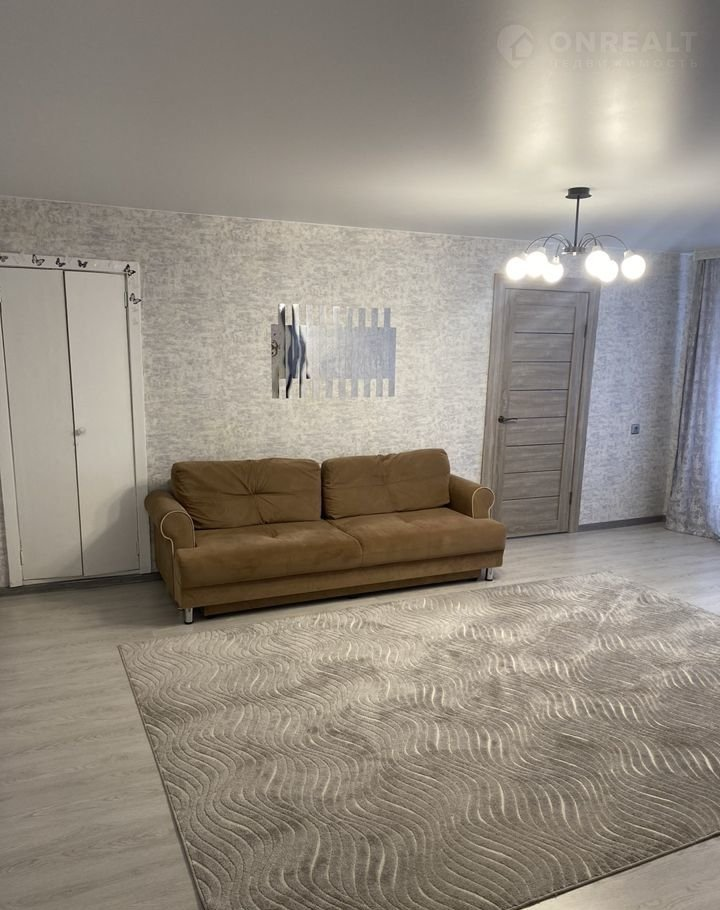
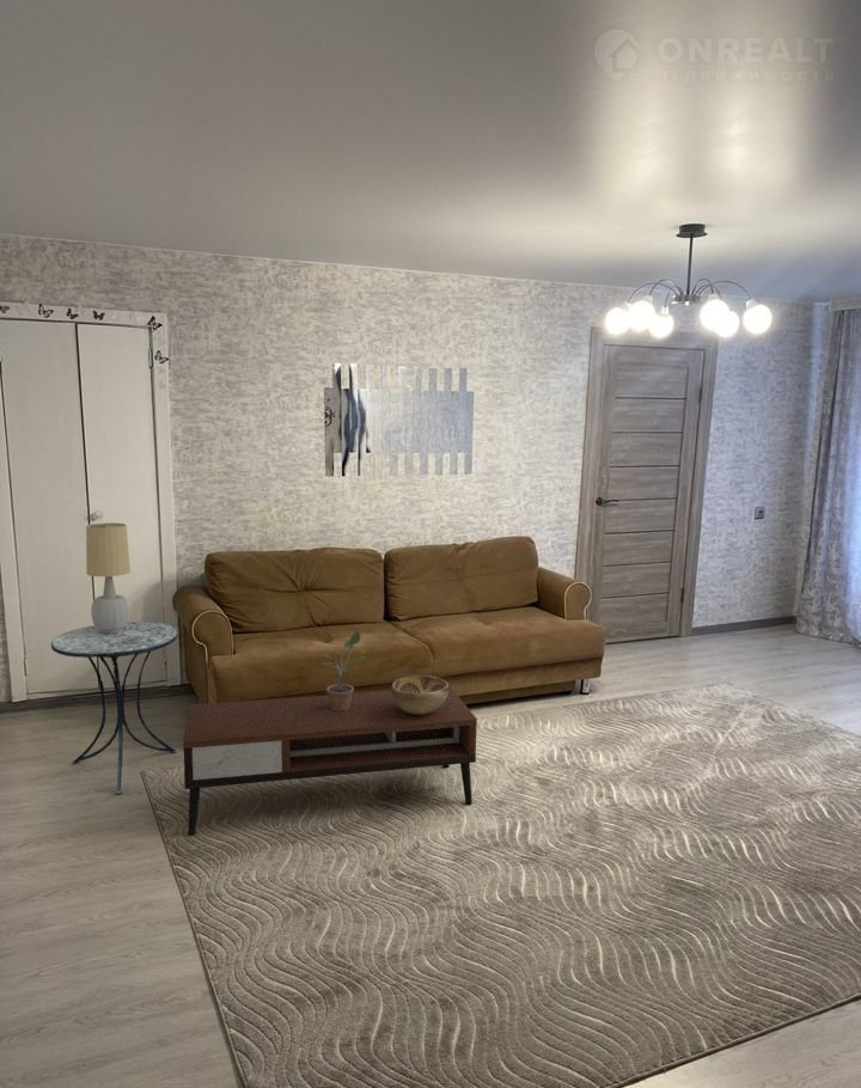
+ table lamp [85,521,132,634]
+ decorative bowl [390,674,450,715]
+ potted plant [319,628,368,711]
+ coffee table [182,686,478,836]
+ side table [50,621,181,795]
